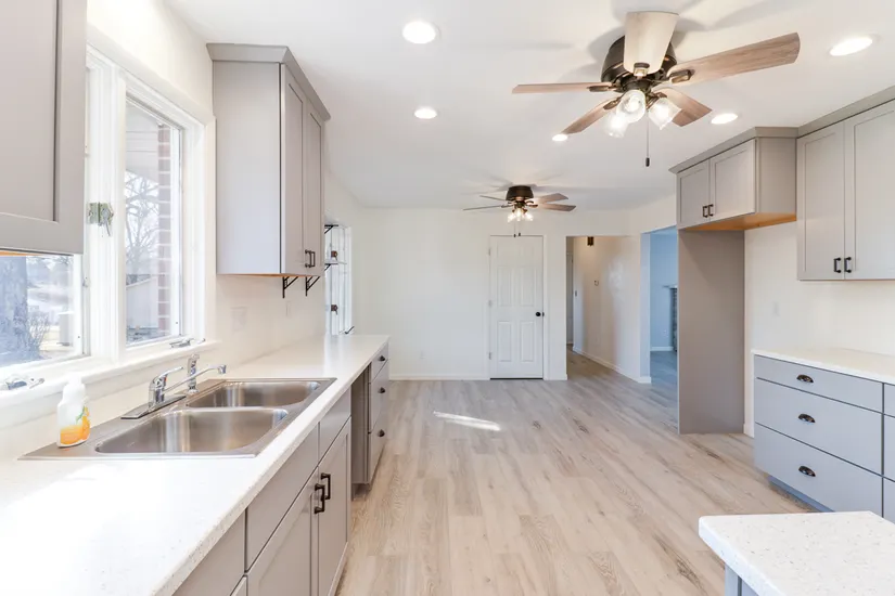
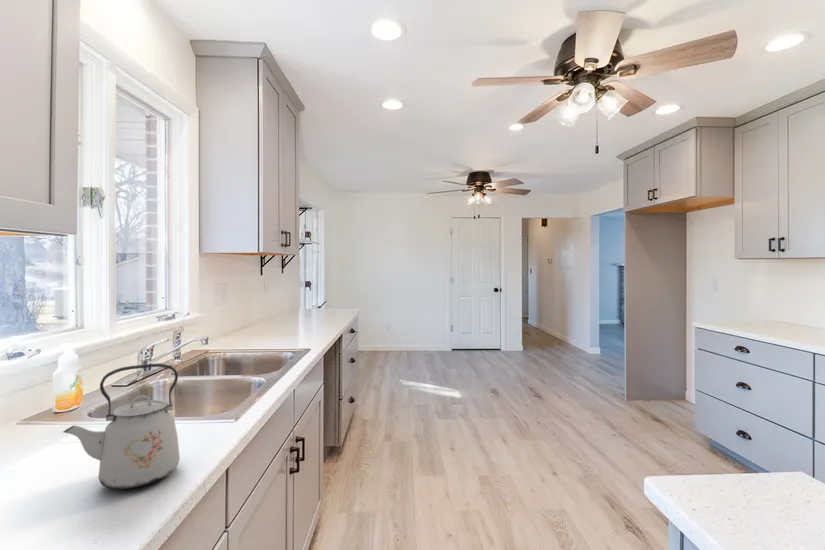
+ kettle [63,362,181,490]
